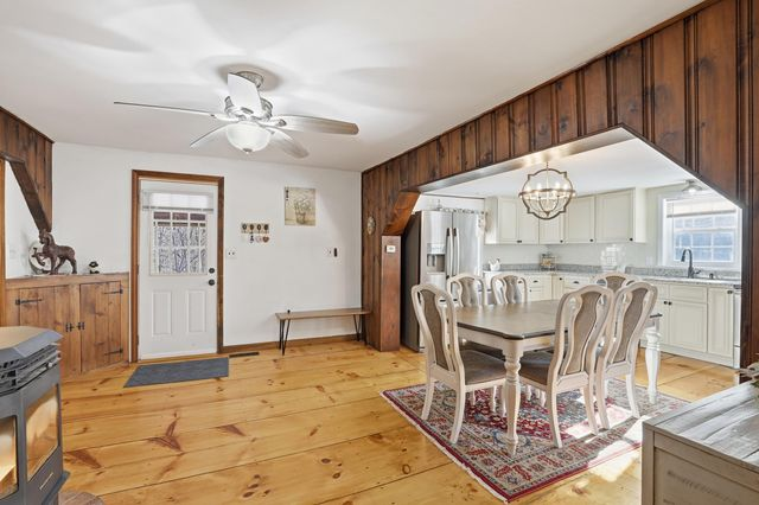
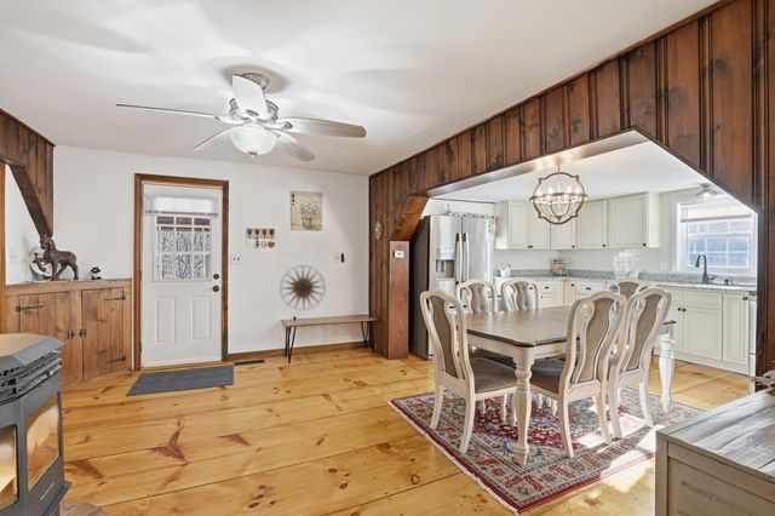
+ wall art [279,264,326,311]
